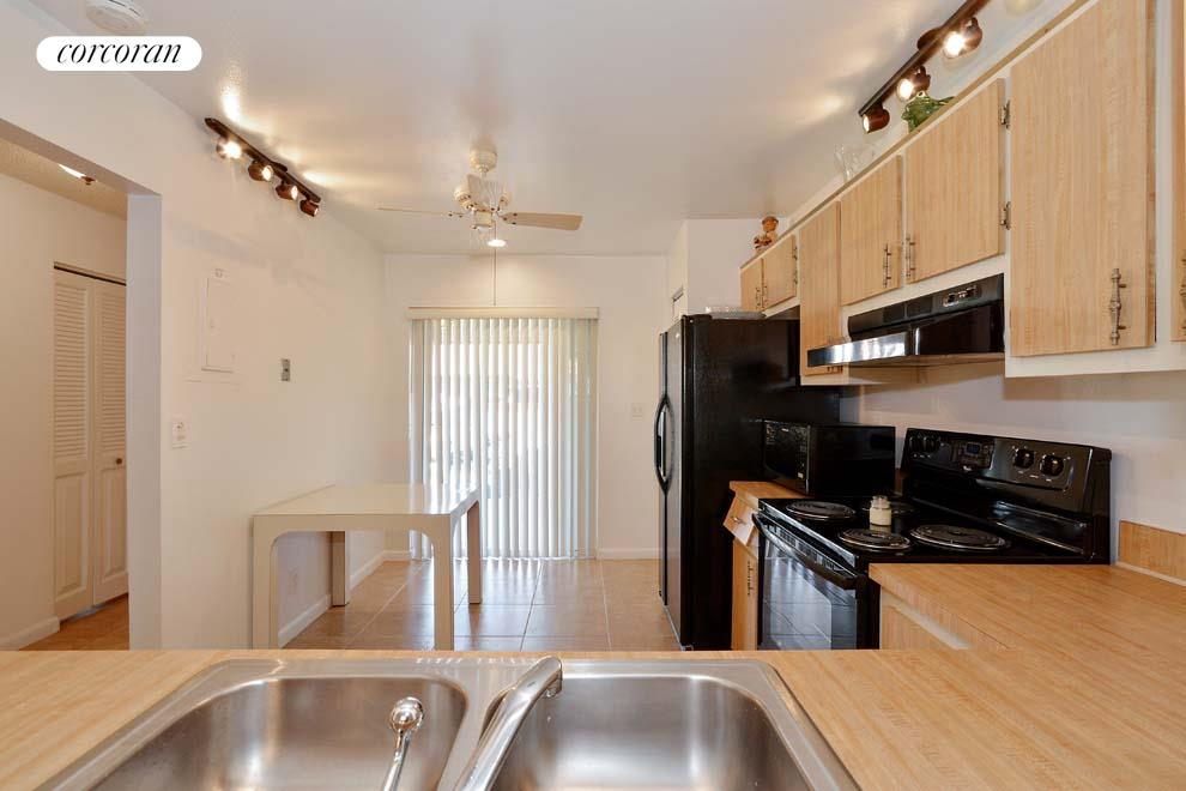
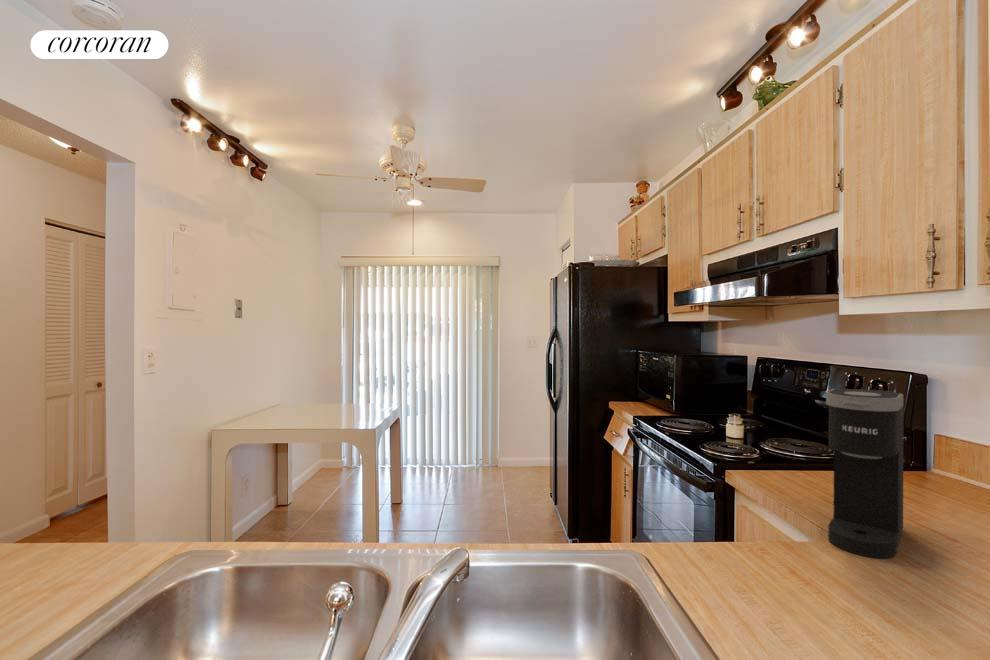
+ coffee maker [825,388,905,559]
